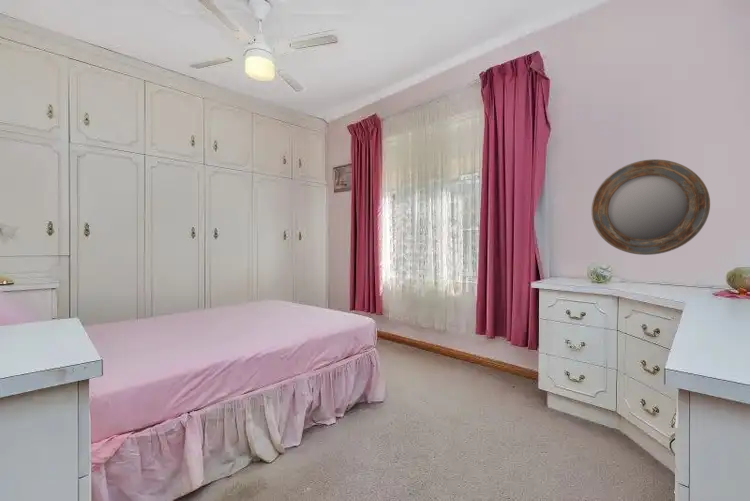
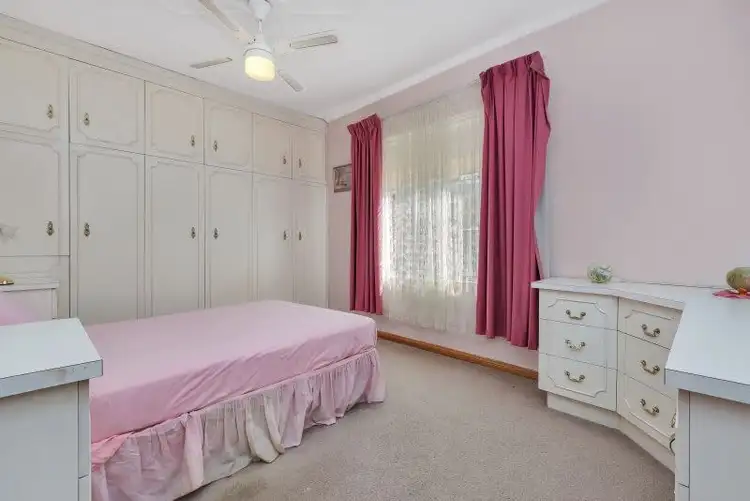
- home mirror [590,158,711,256]
